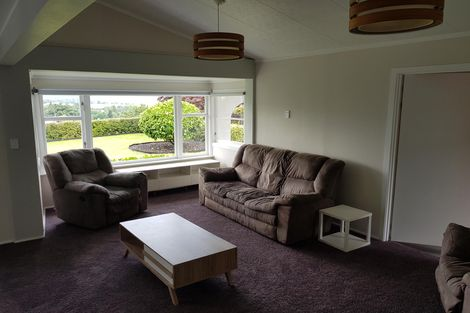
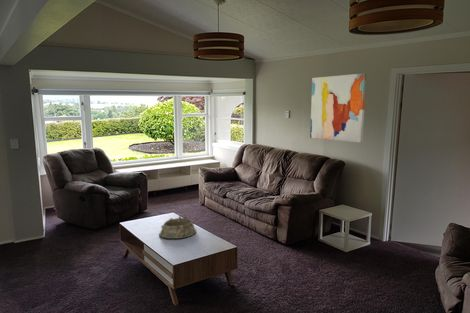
+ wall art [309,72,367,144]
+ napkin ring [158,215,197,240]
